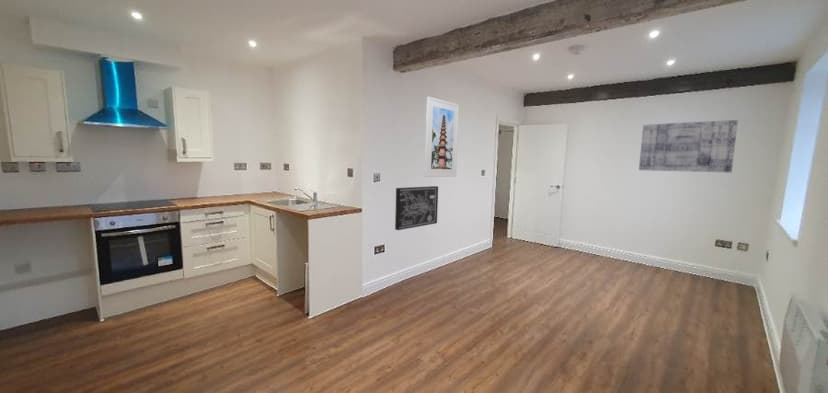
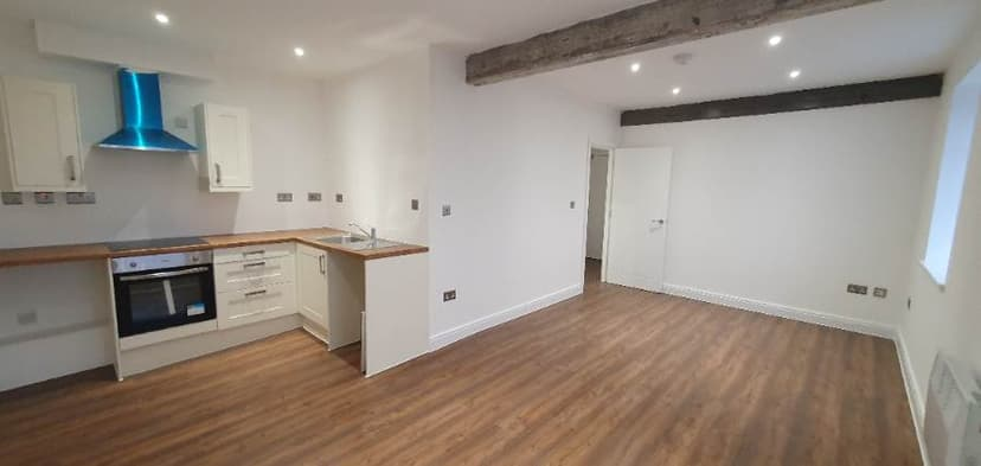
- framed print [424,96,460,178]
- wall art [394,185,439,231]
- wall art [638,119,739,173]
